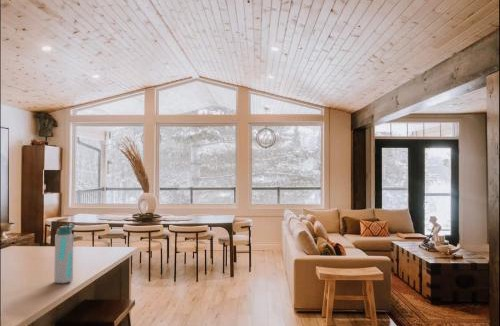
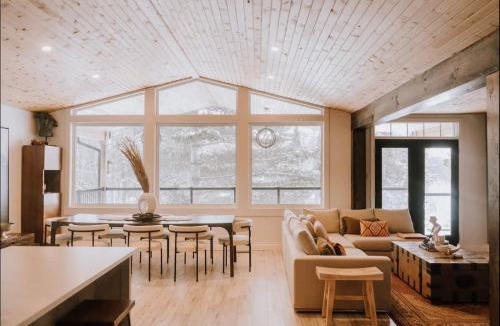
- water bottle [53,223,76,284]
